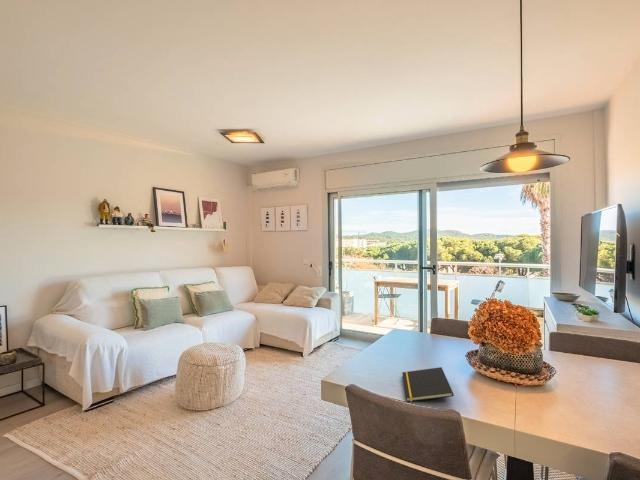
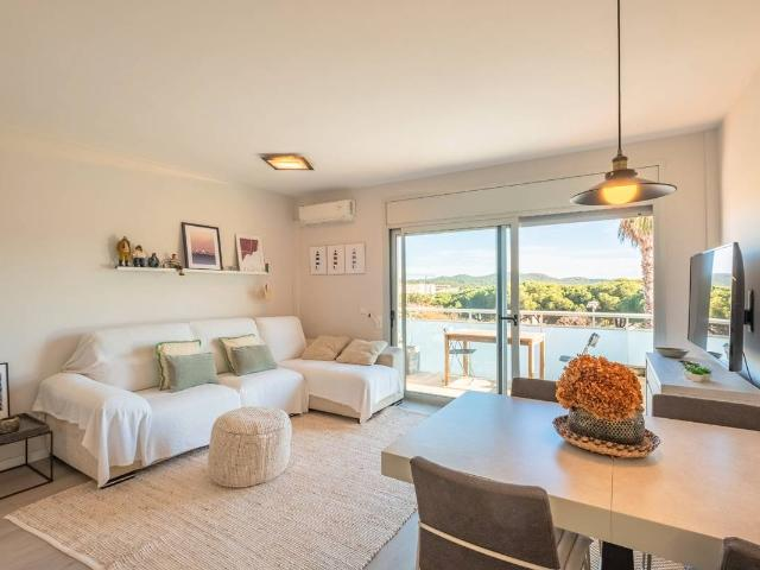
- notepad [401,366,455,403]
